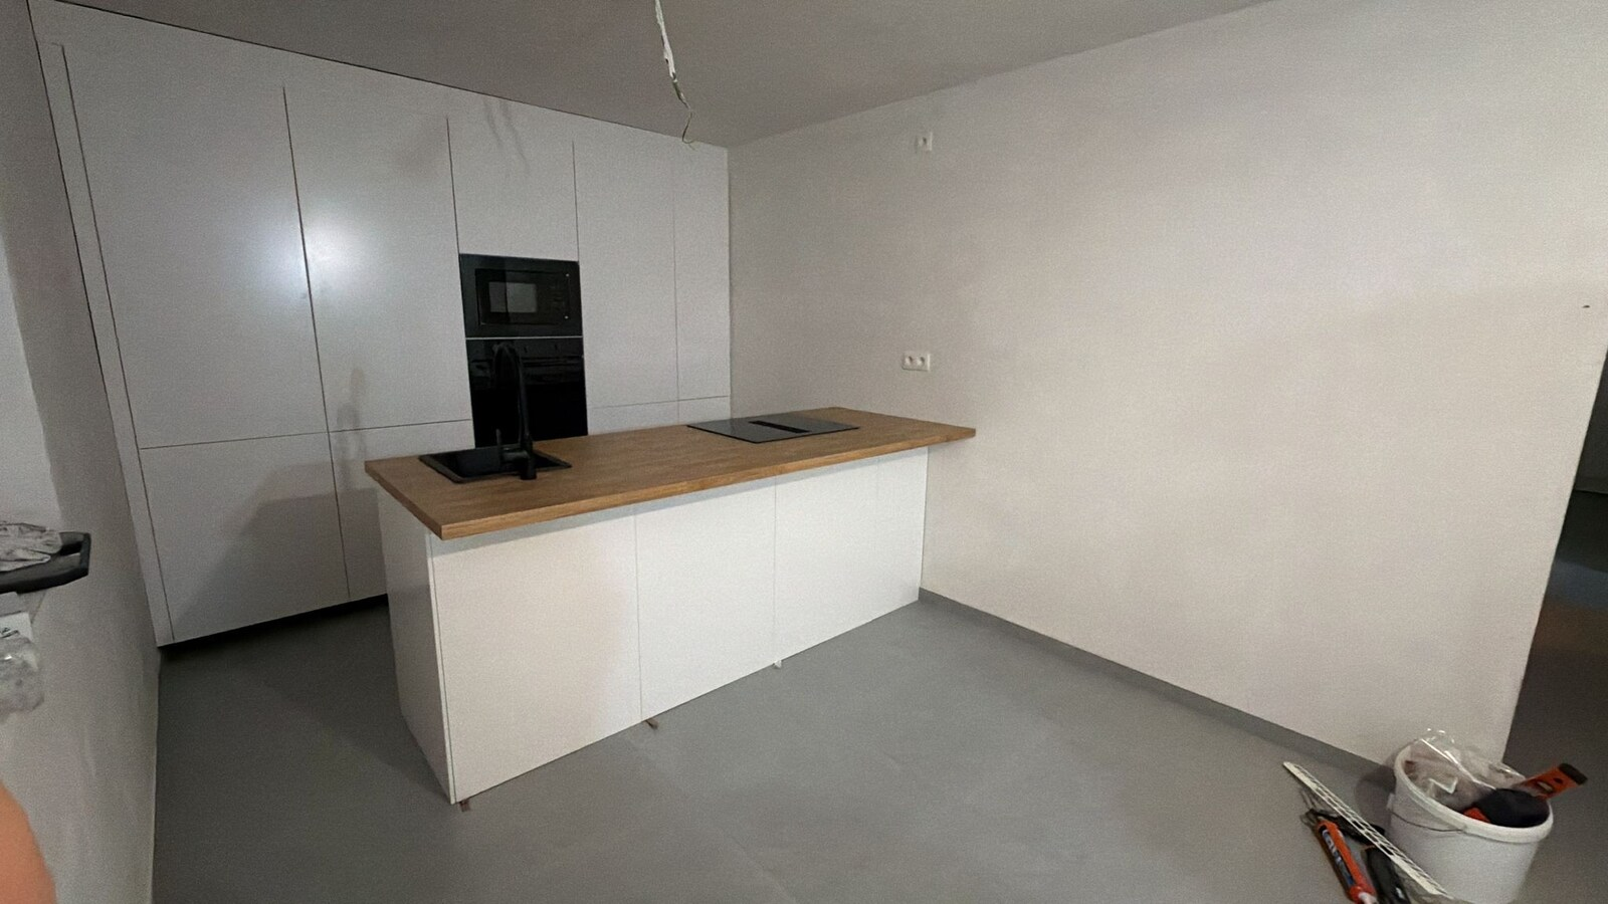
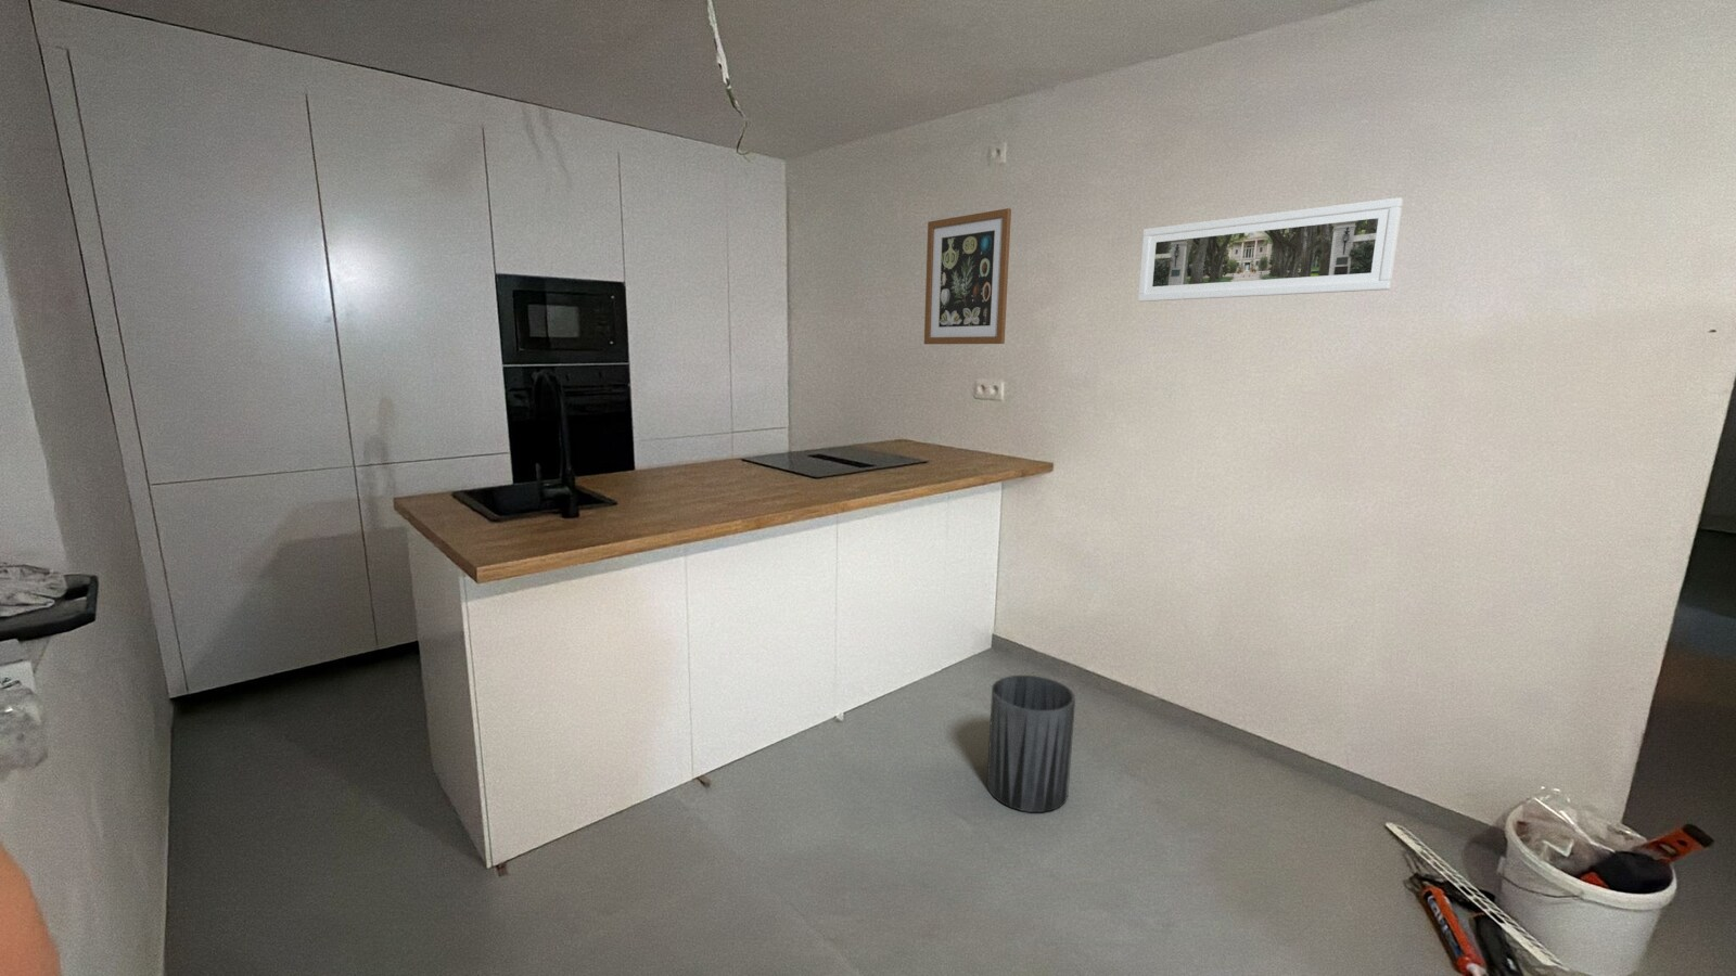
+ wall art [923,207,1012,344]
+ trash can [986,675,1077,813]
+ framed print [1137,197,1405,303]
